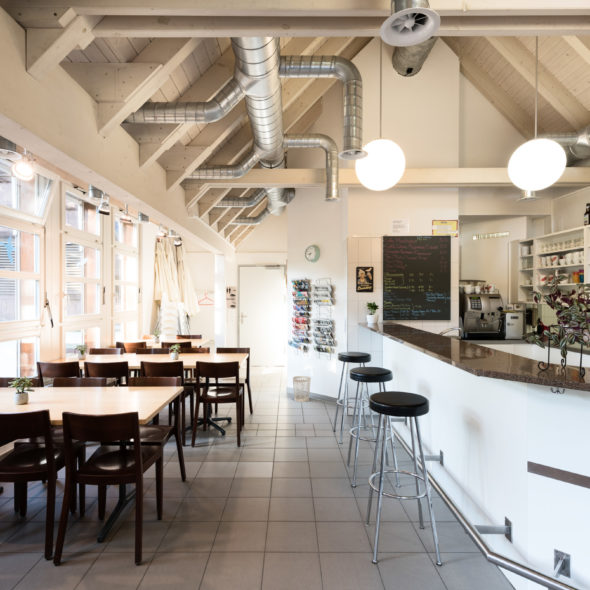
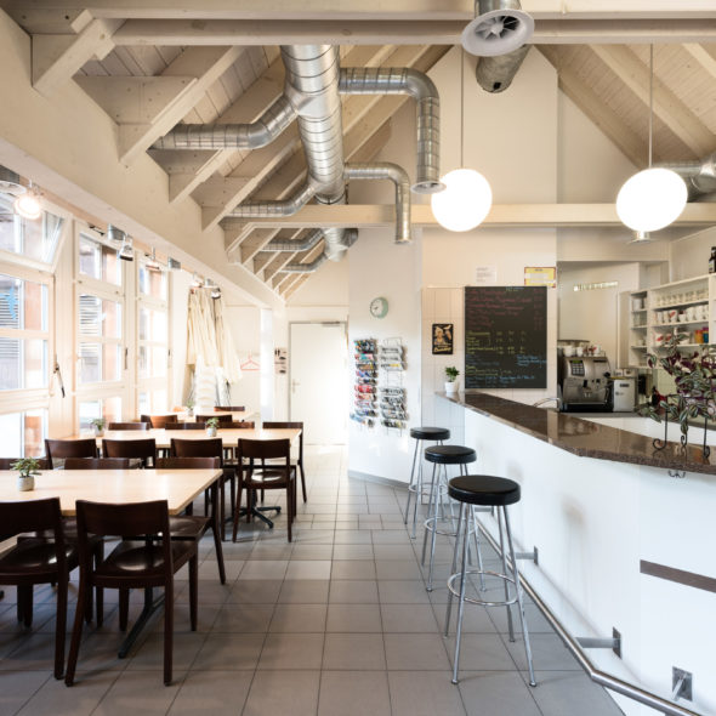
- wastebasket [292,375,312,403]
